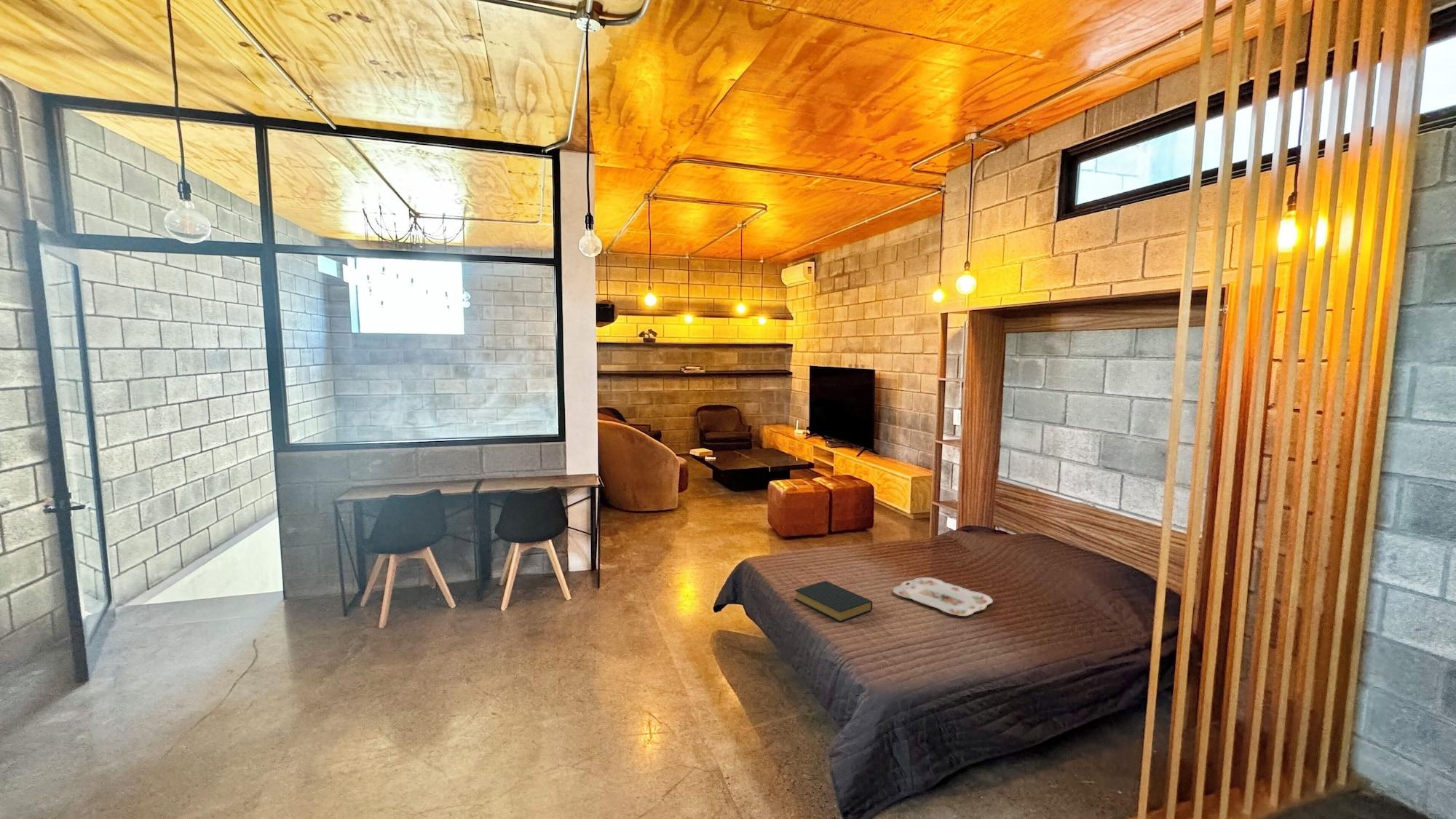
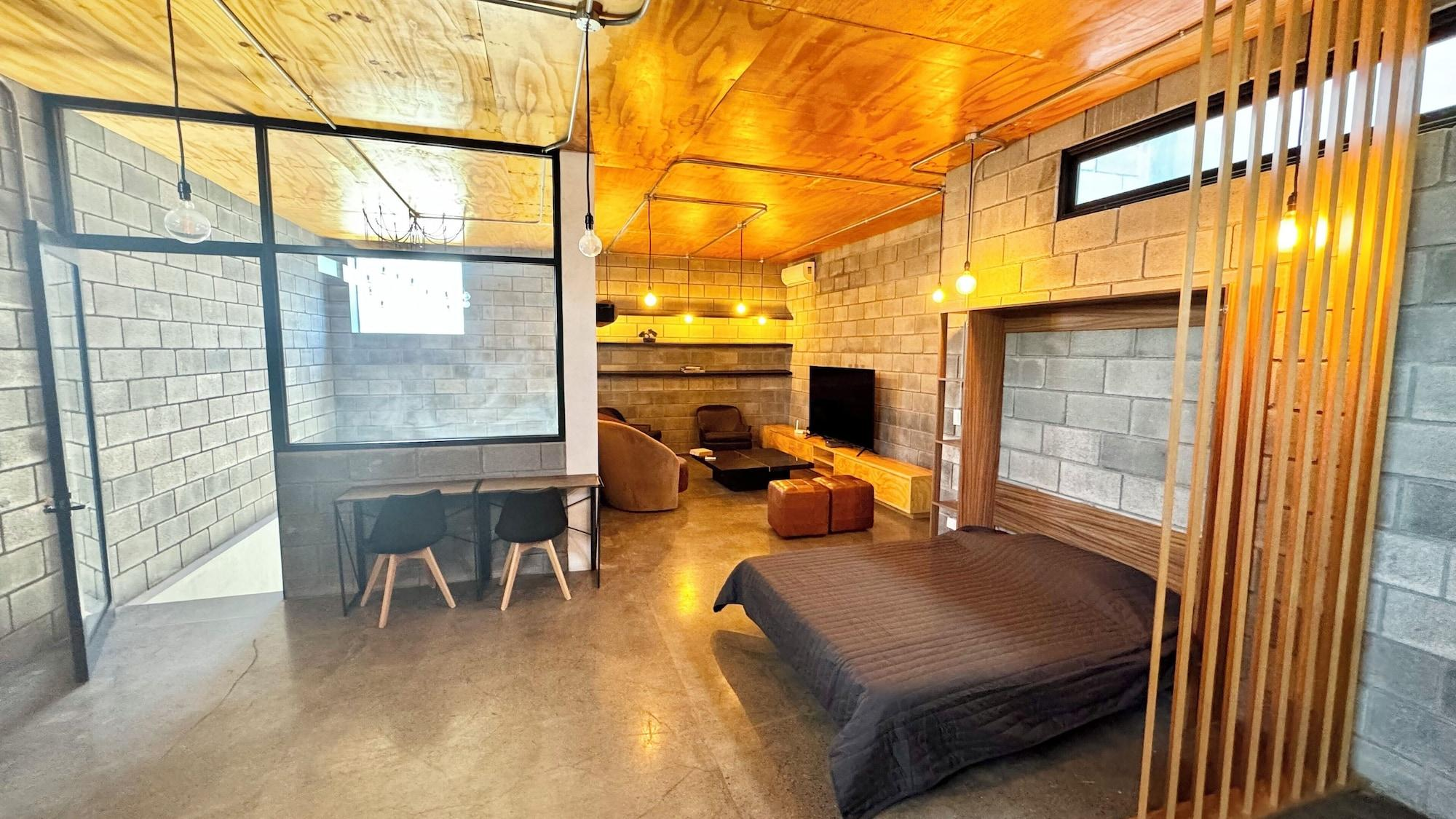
- hardback book [794,580,873,623]
- serving tray [892,577,994,617]
